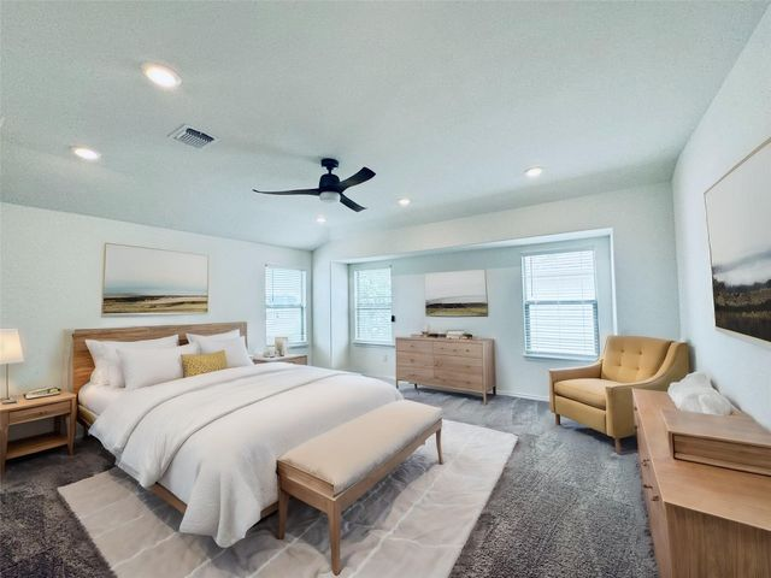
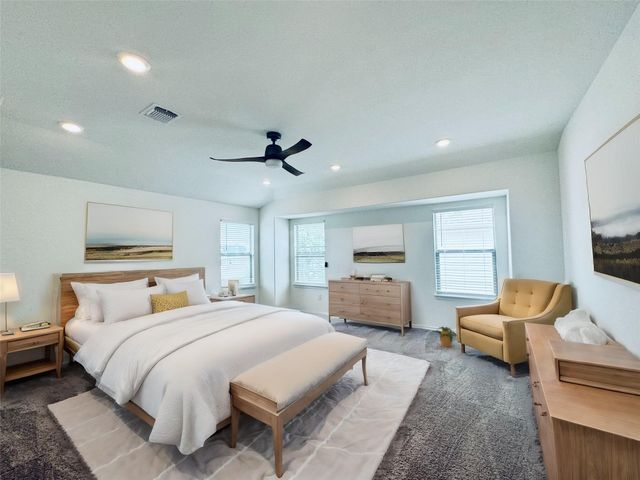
+ potted plant [431,325,457,348]
